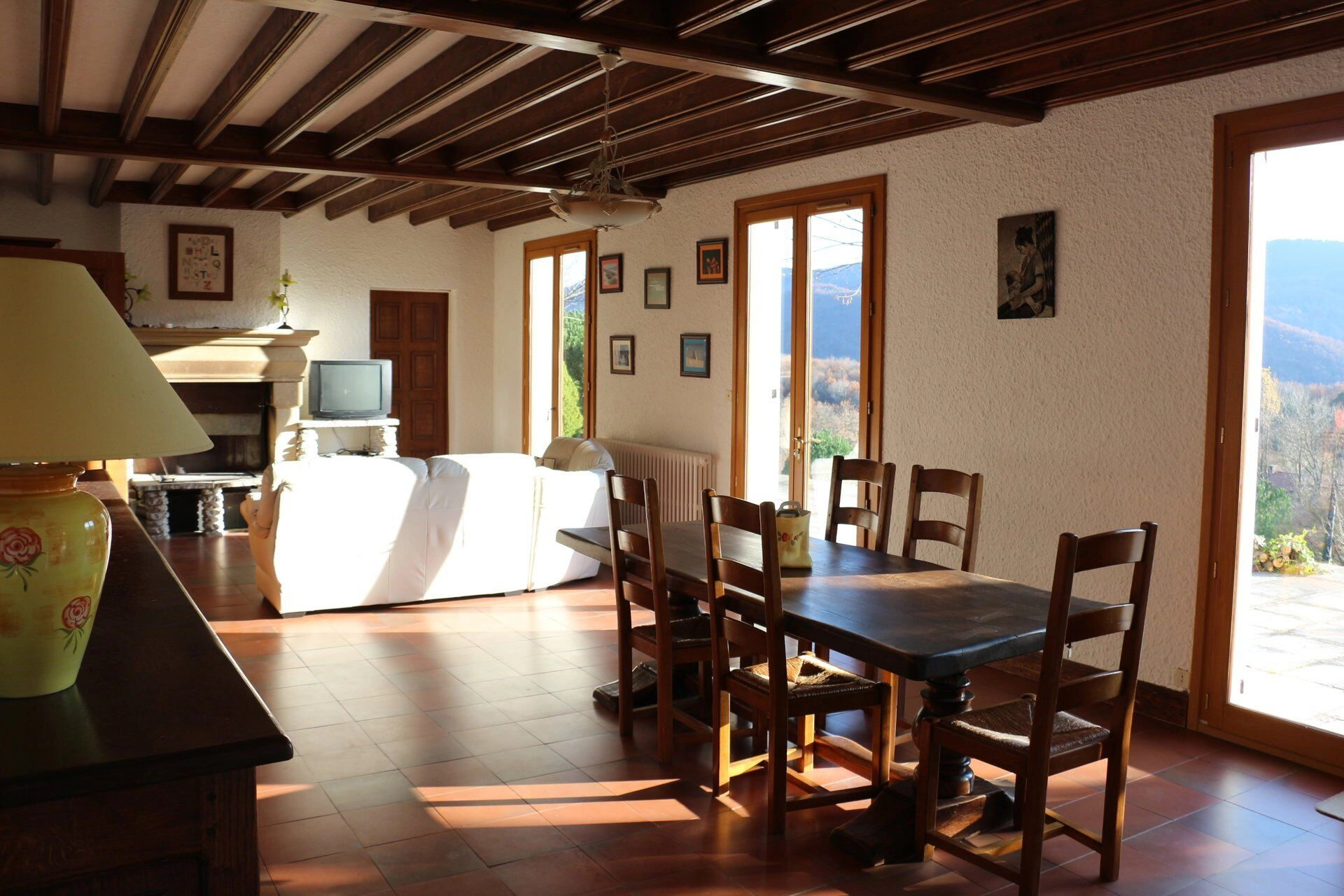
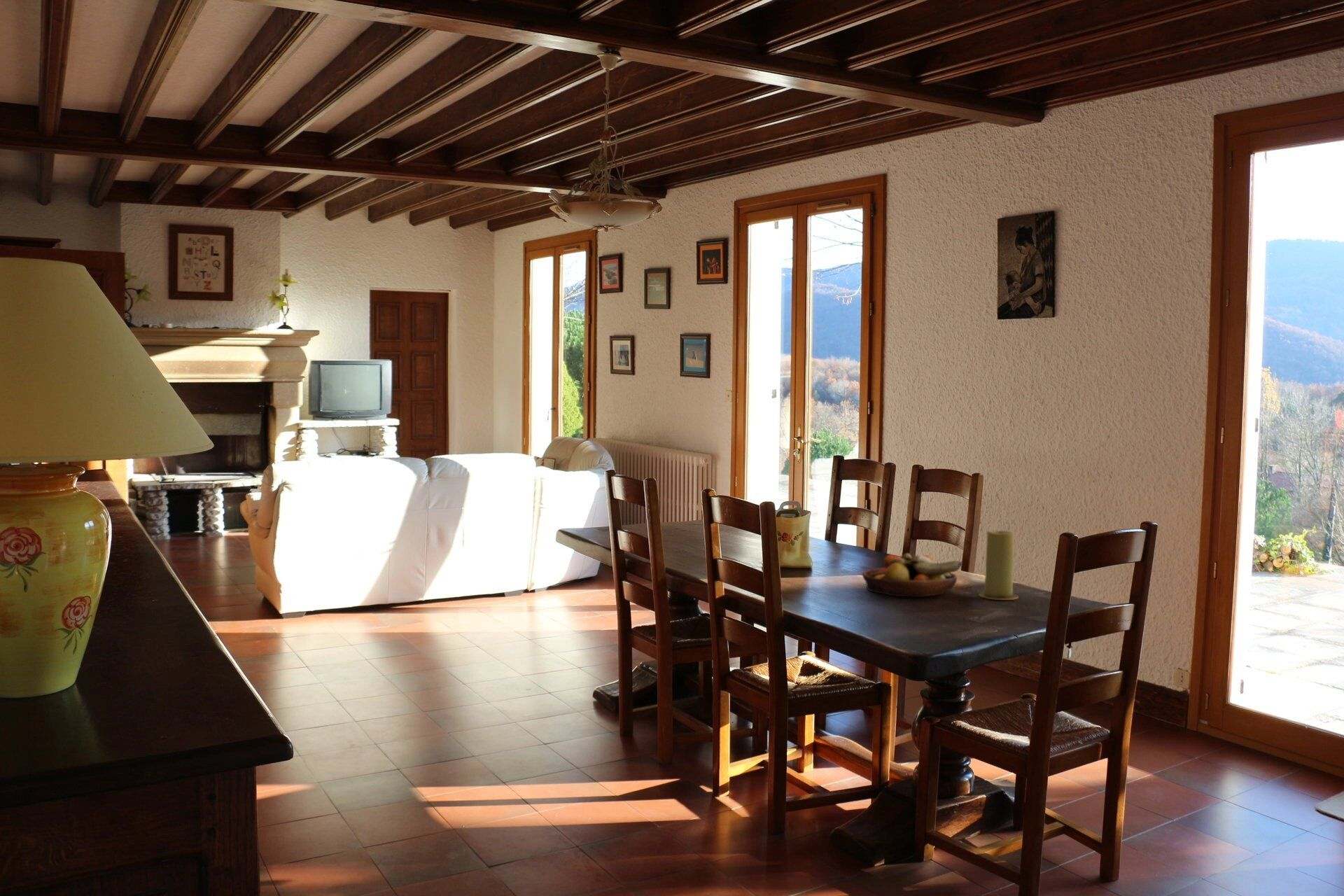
+ candle [978,530,1019,601]
+ fruit bowl [862,552,963,598]
